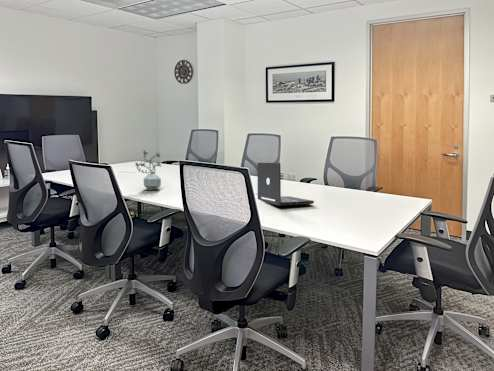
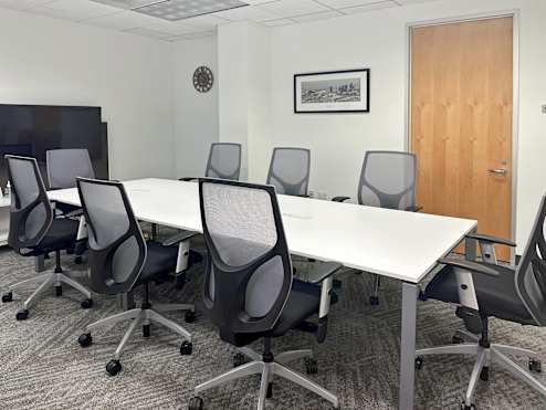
- potted plant [134,149,162,191]
- laptop [256,162,315,207]
